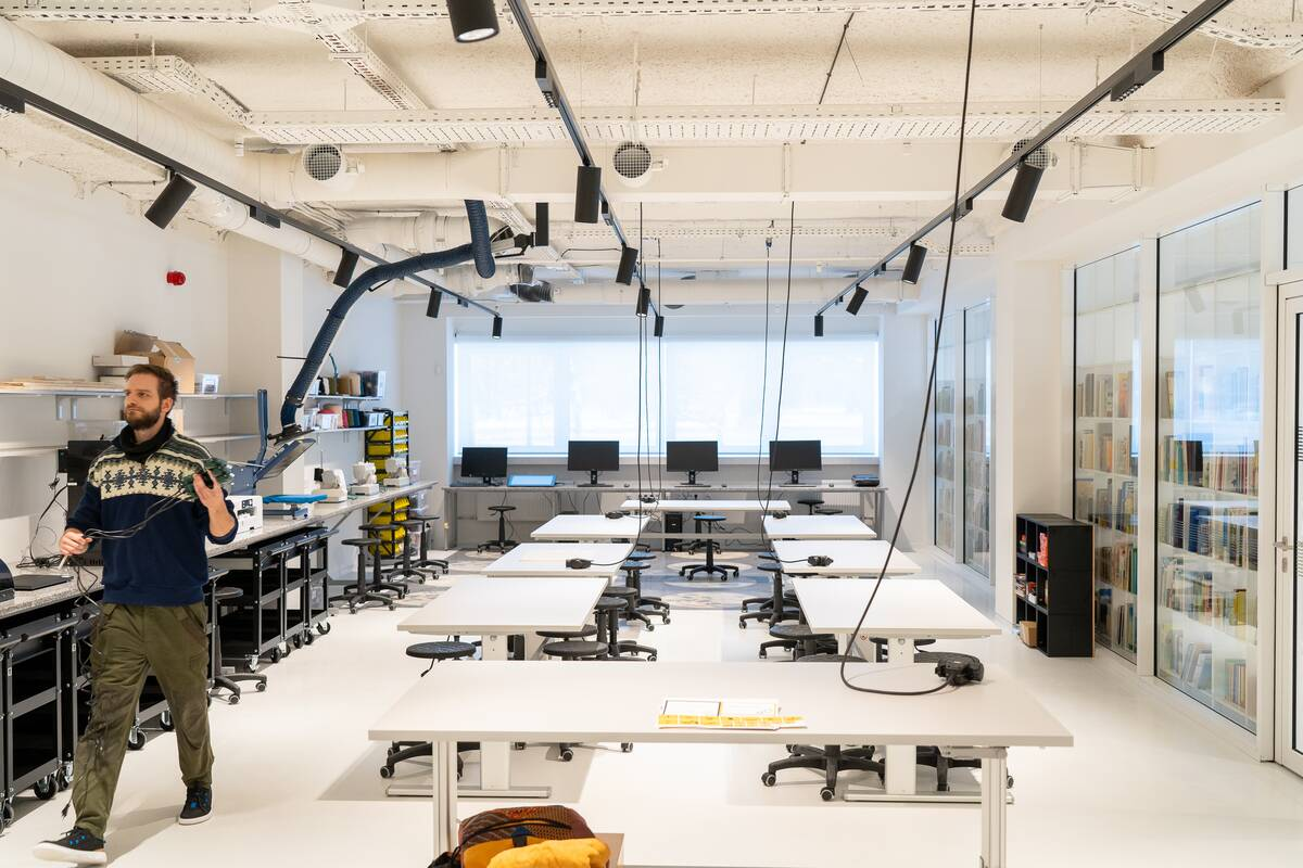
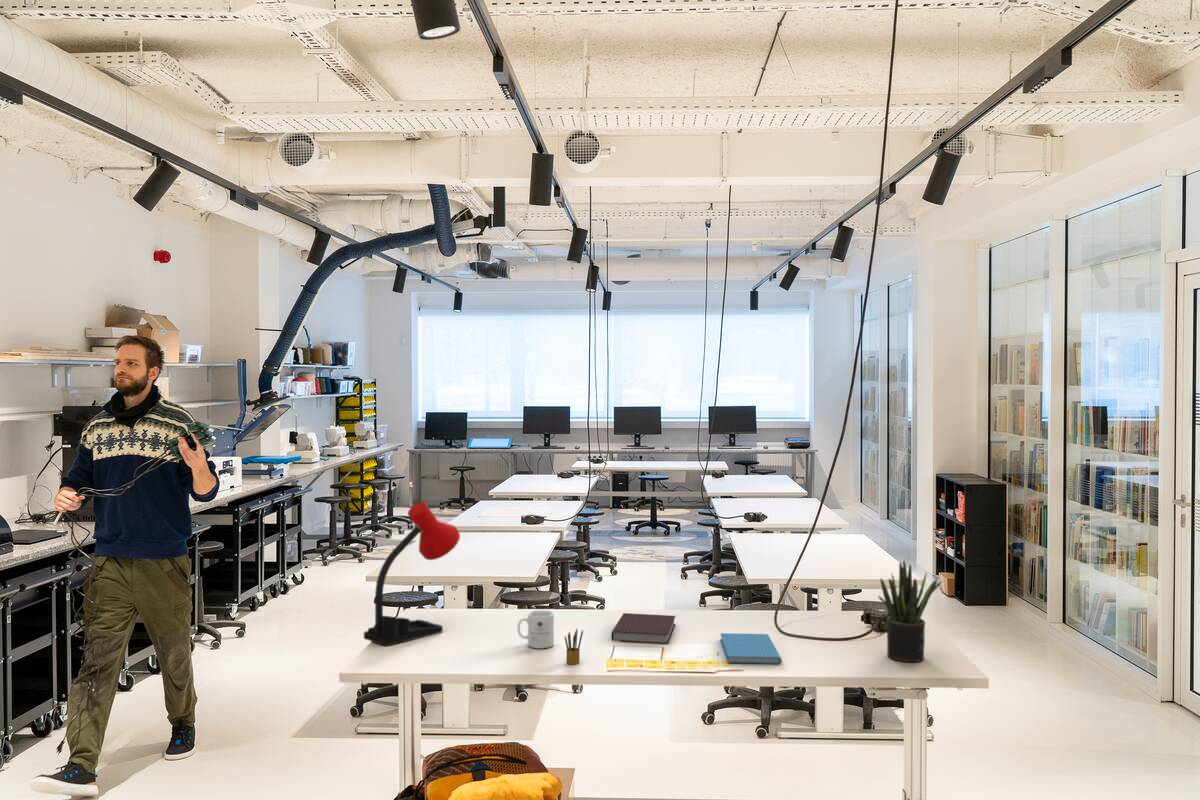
+ notebook [610,612,676,645]
+ desk lamp [363,501,461,647]
+ mug [517,609,555,650]
+ pencil box [564,628,584,665]
+ book [719,632,783,665]
+ potted plant [877,559,943,663]
